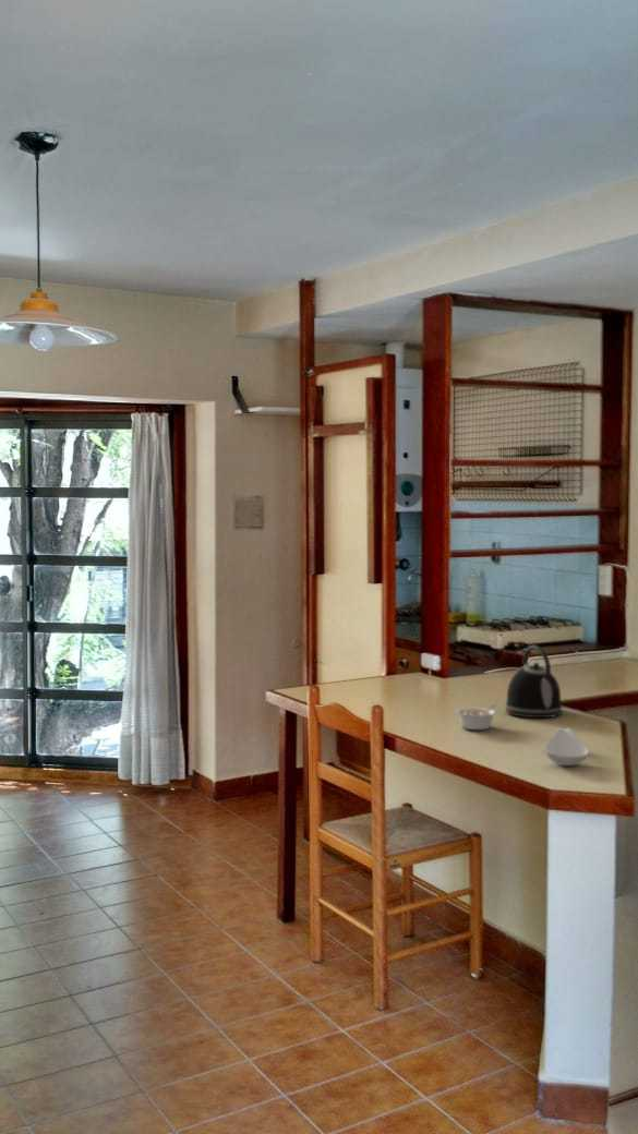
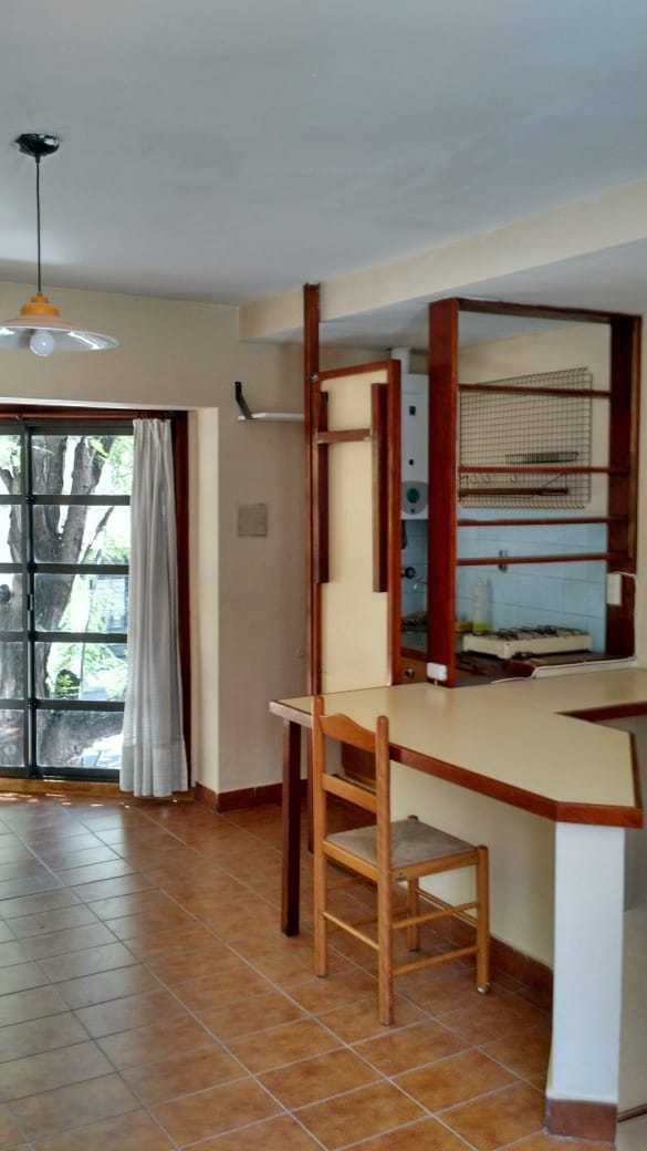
- legume [455,703,498,731]
- spoon rest [543,726,590,767]
- kettle [504,643,564,719]
